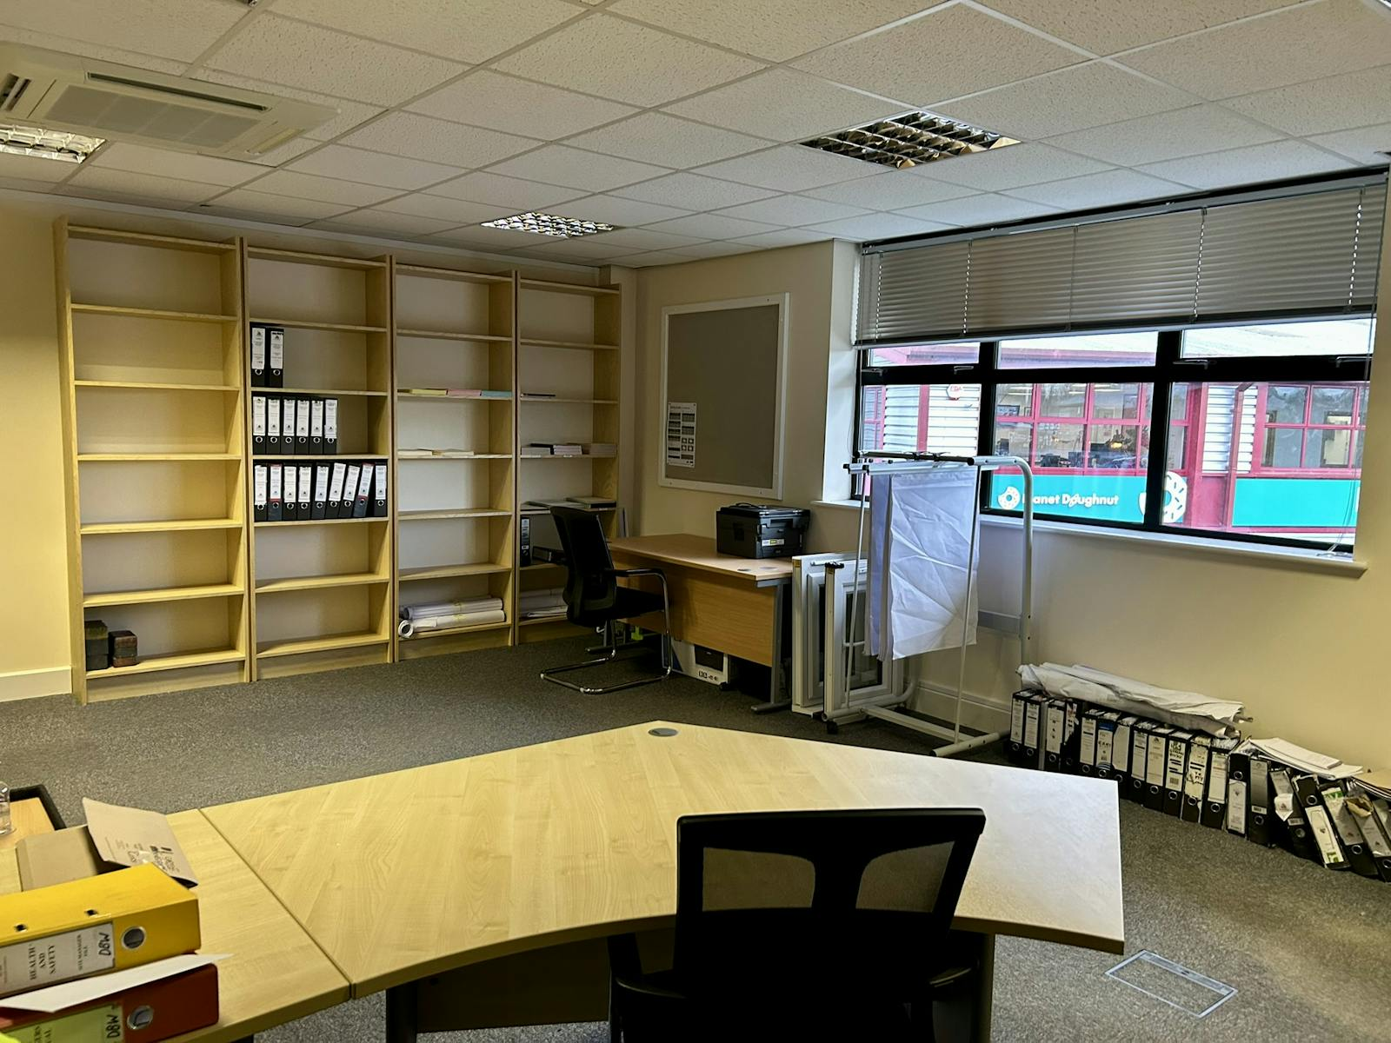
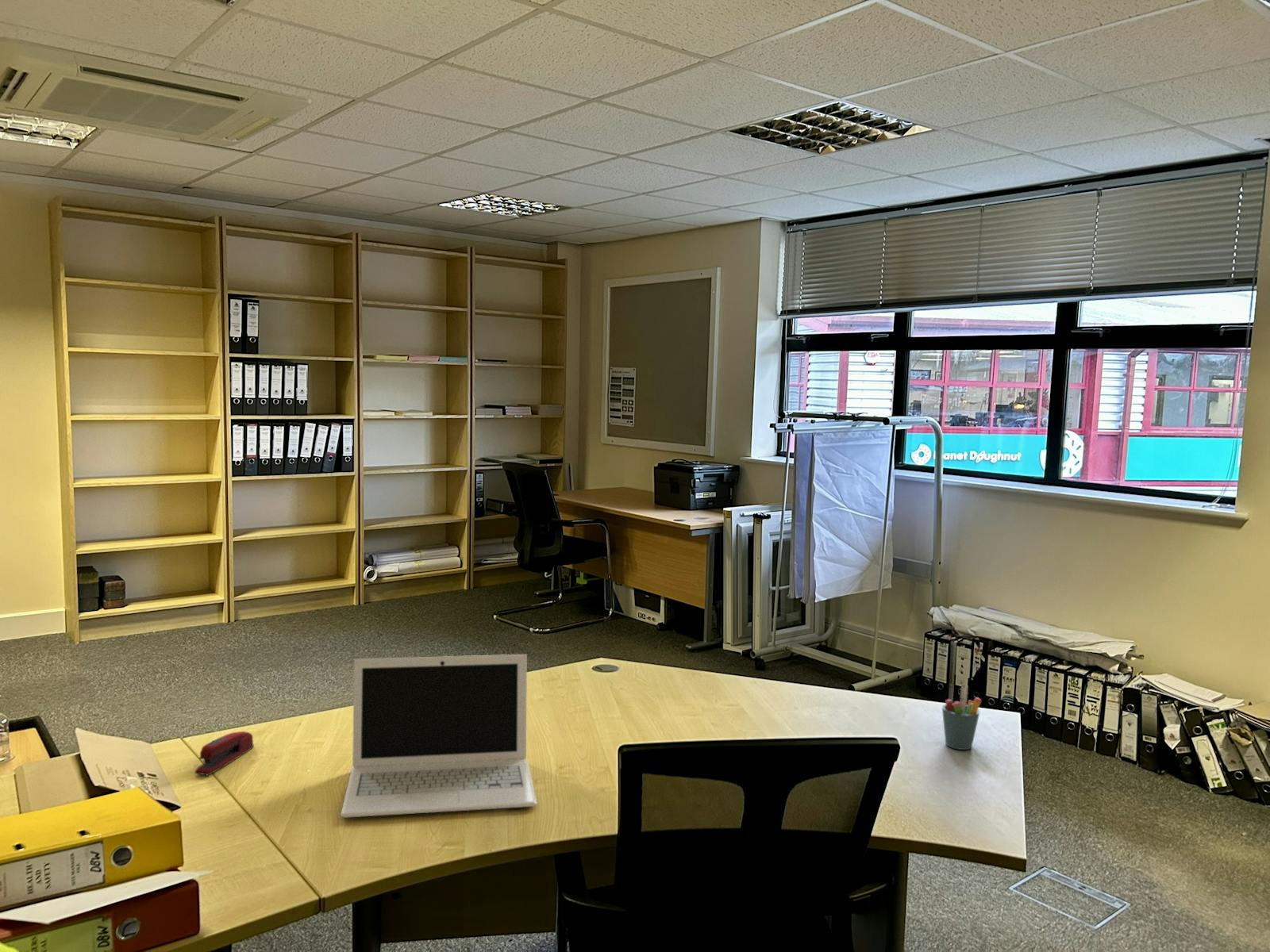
+ laptop [340,654,538,819]
+ stapler [194,731,255,776]
+ pen holder [941,684,983,750]
